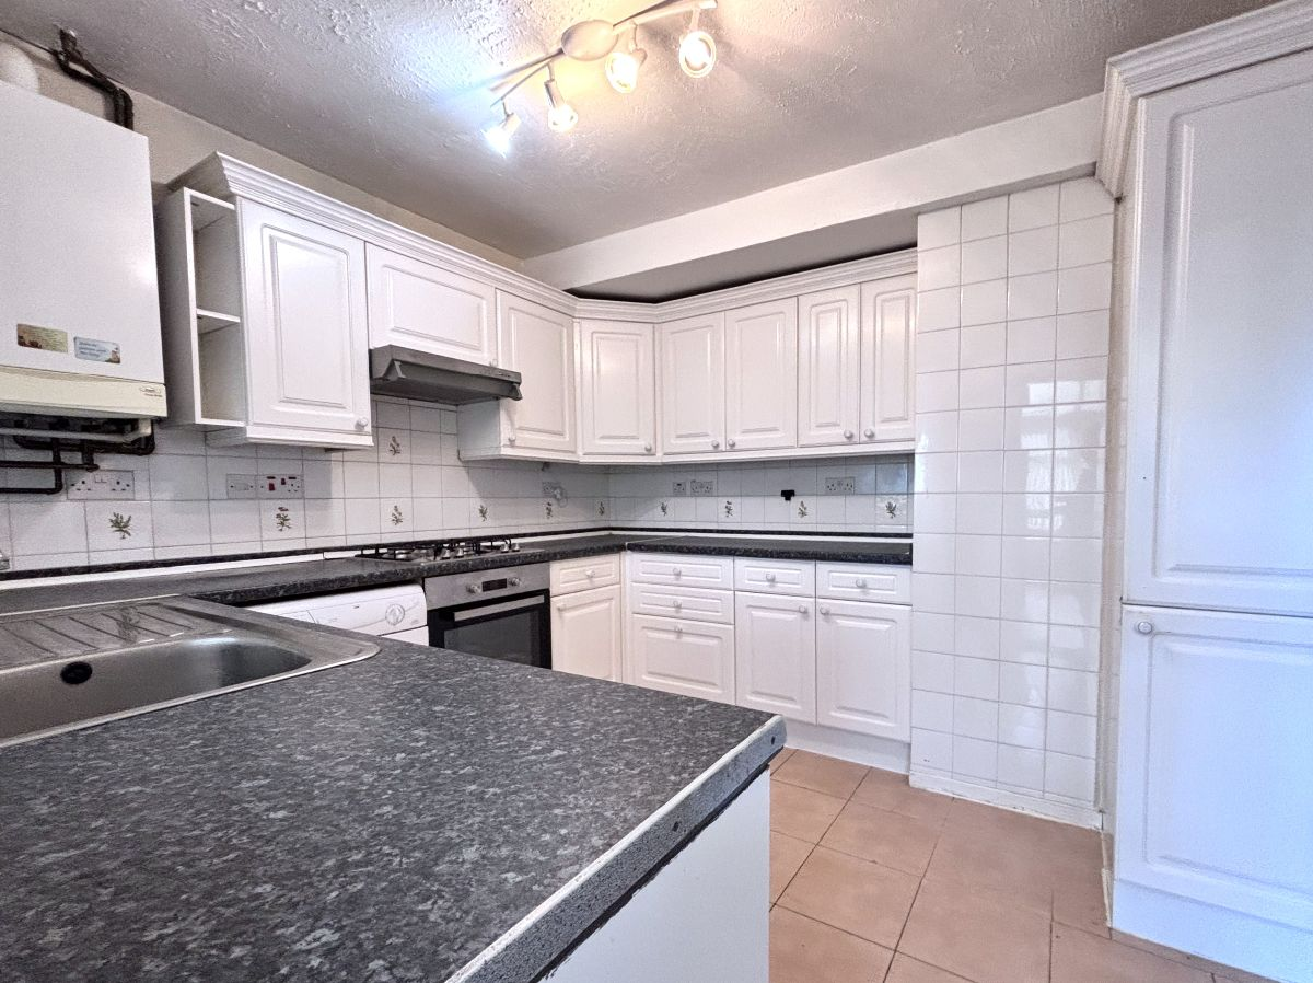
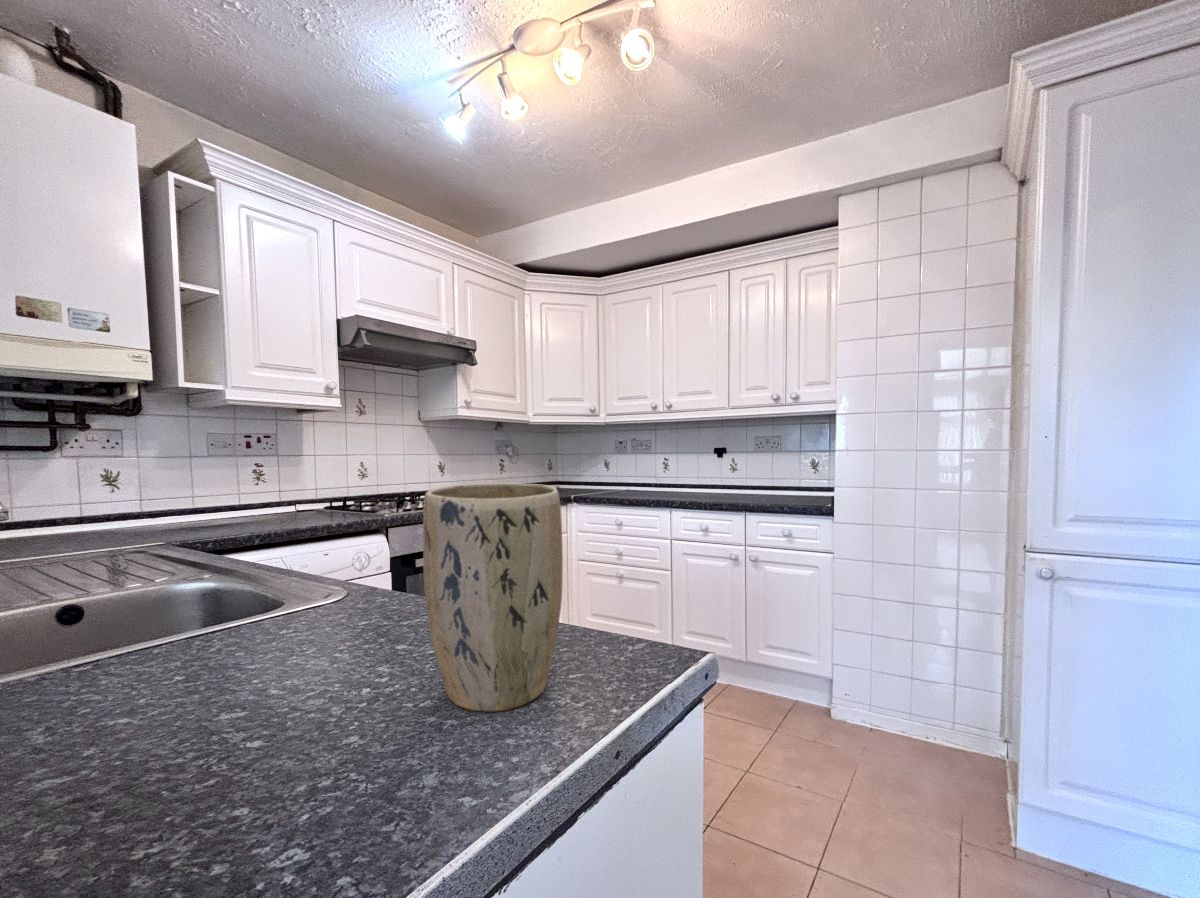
+ plant pot [422,482,564,713]
